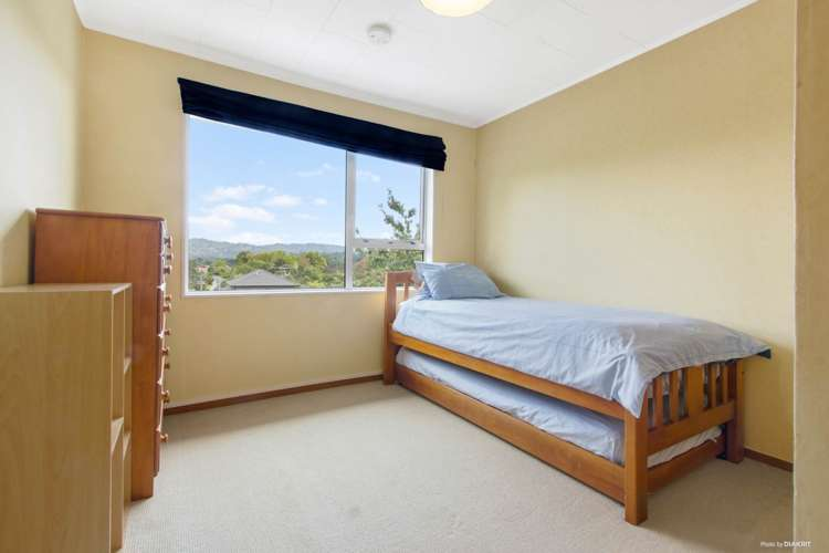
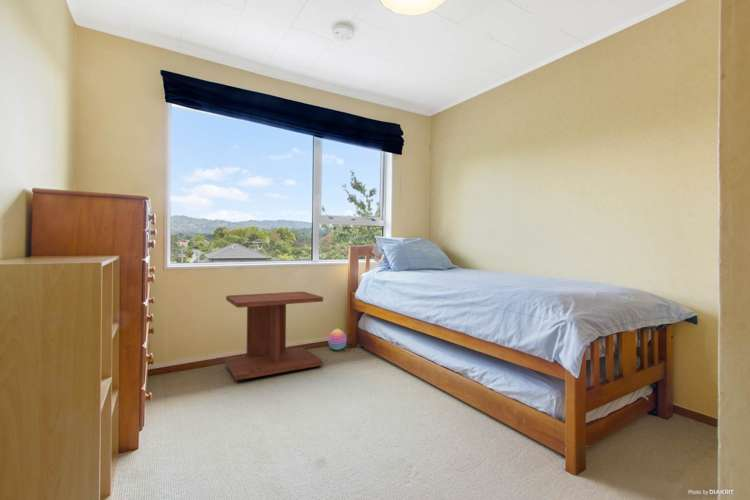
+ stacking toy [327,328,348,351]
+ side table [224,291,324,381]
